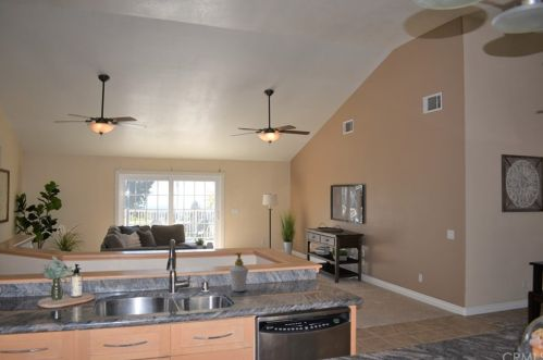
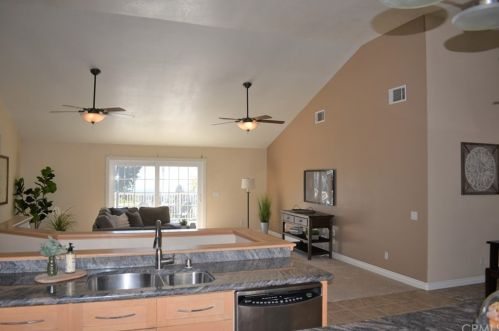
- soap bottle [229,251,249,293]
